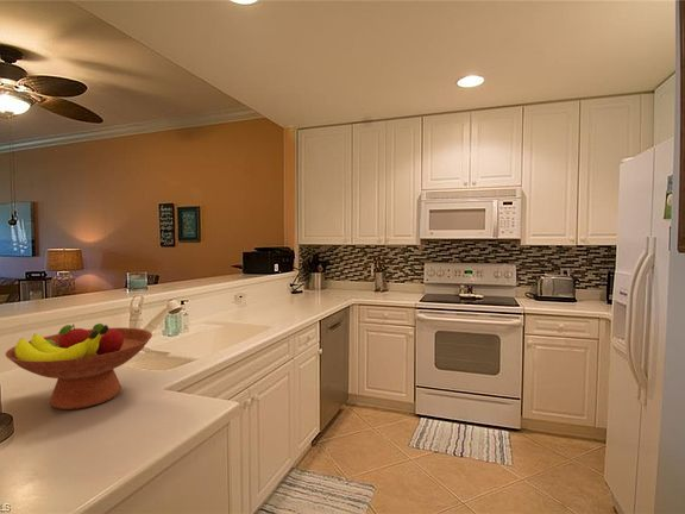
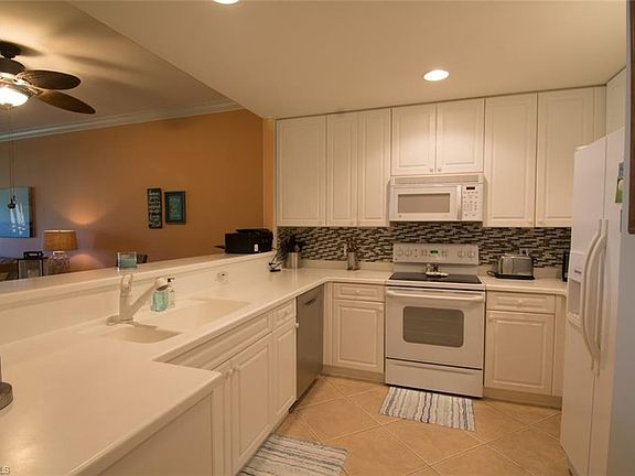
- fruit bowl [5,322,153,410]
